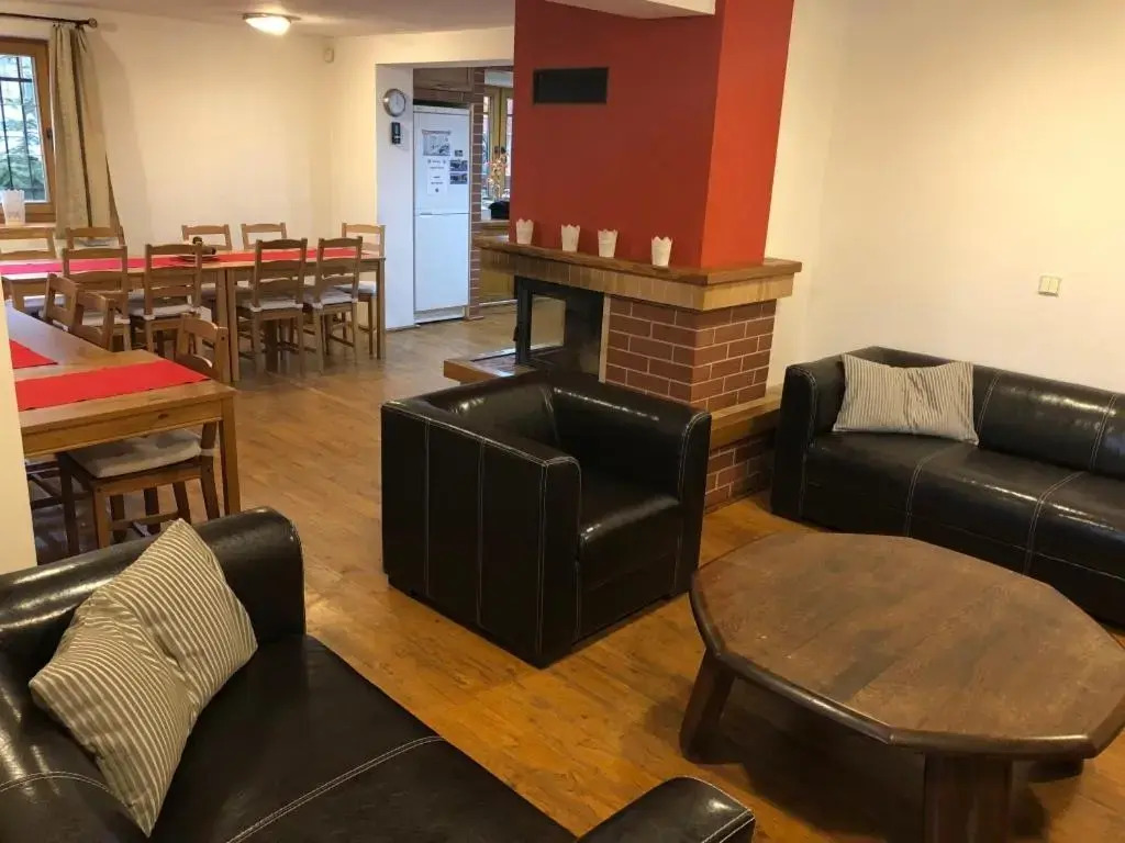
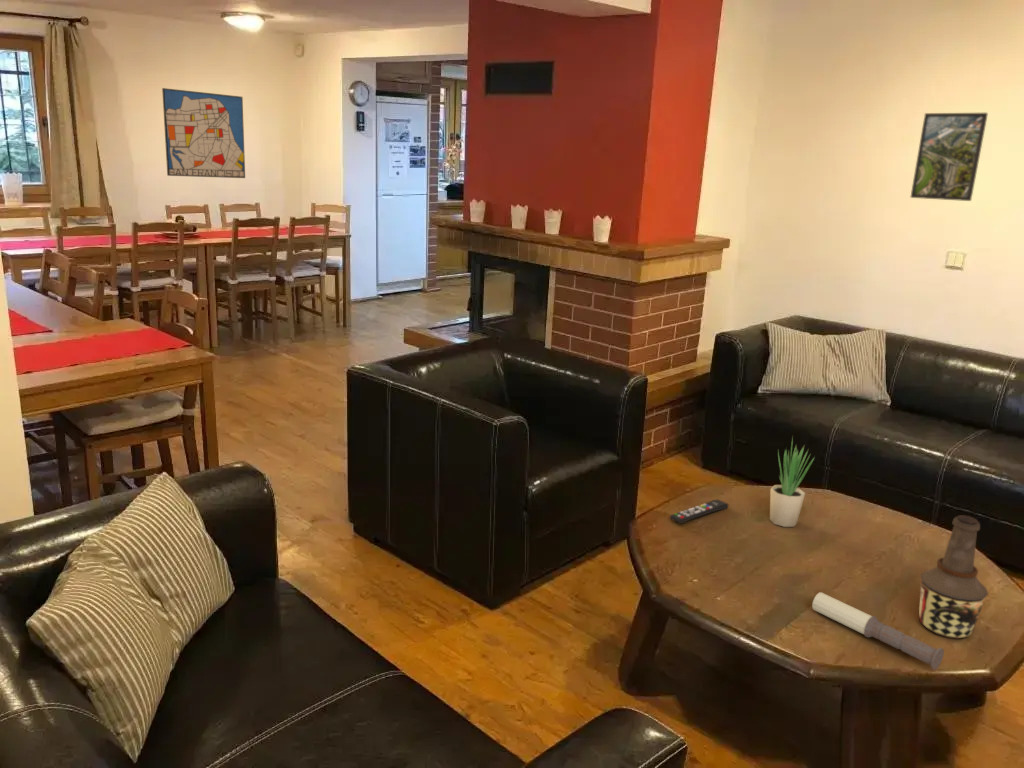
+ candle [811,591,945,671]
+ potted plant [769,436,817,528]
+ remote control [669,498,729,524]
+ bottle [918,514,989,640]
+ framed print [910,112,989,202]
+ wall art [161,87,246,179]
